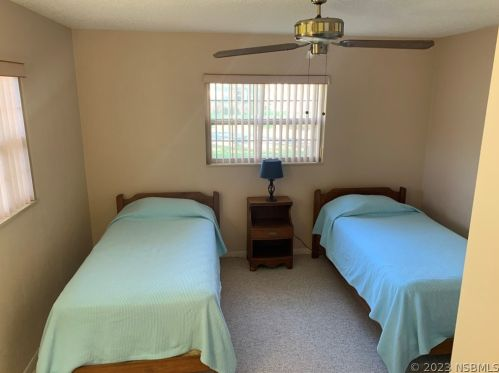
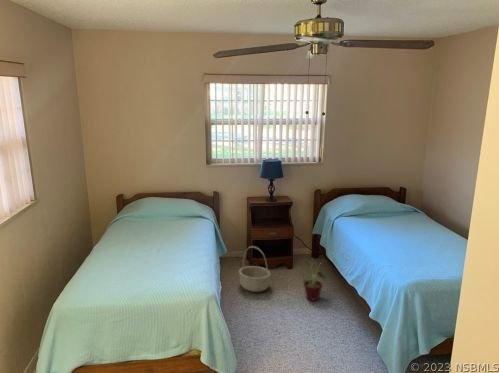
+ basket [238,245,272,293]
+ potted plant [301,257,328,302]
